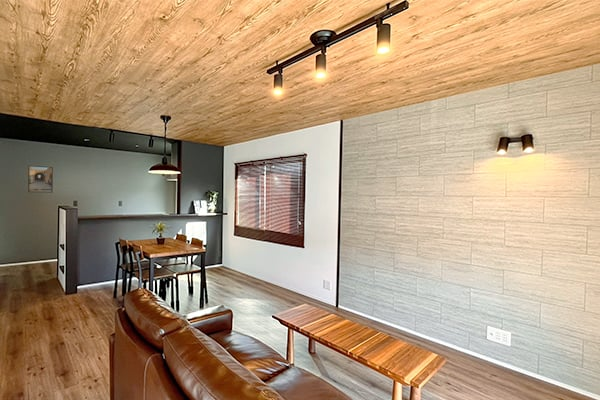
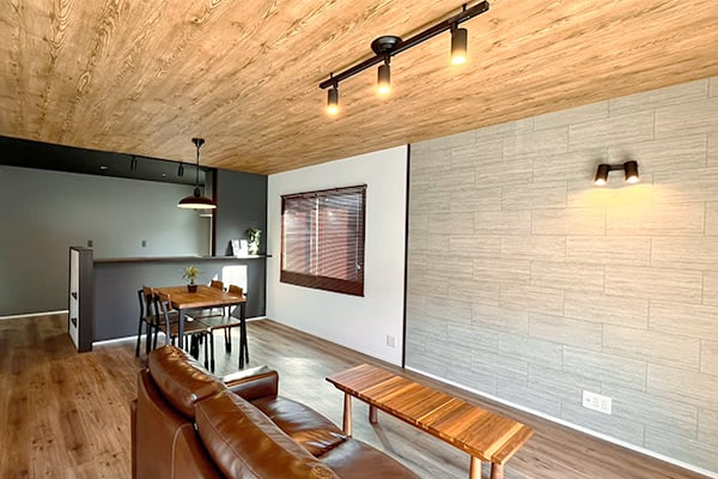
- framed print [27,165,54,194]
